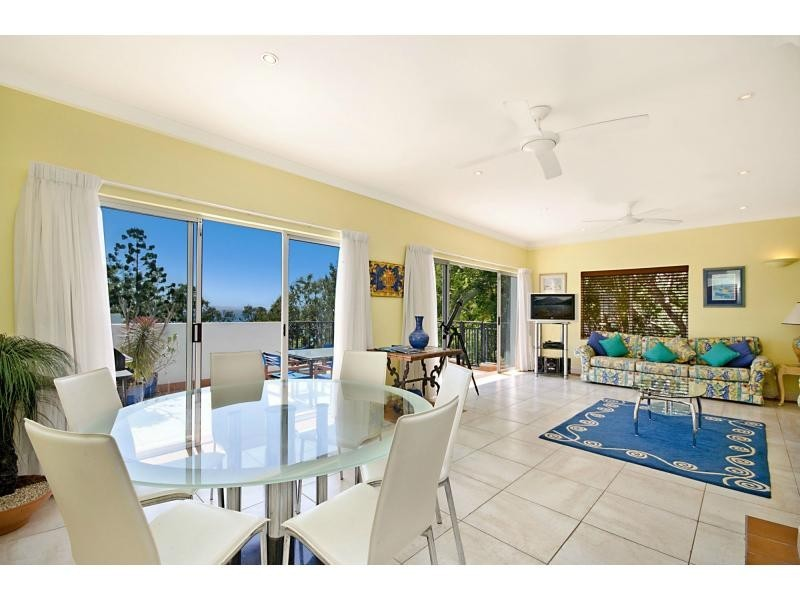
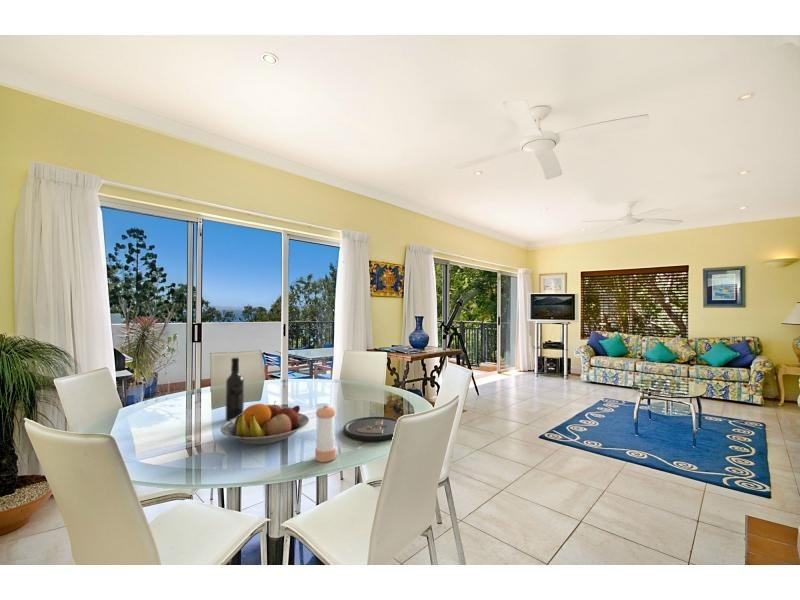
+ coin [342,416,398,443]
+ pepper shaker [314,404,337,463]
+ fruit bowl [220,400,310,446]
+ wine bottle [225,357,245,422]
